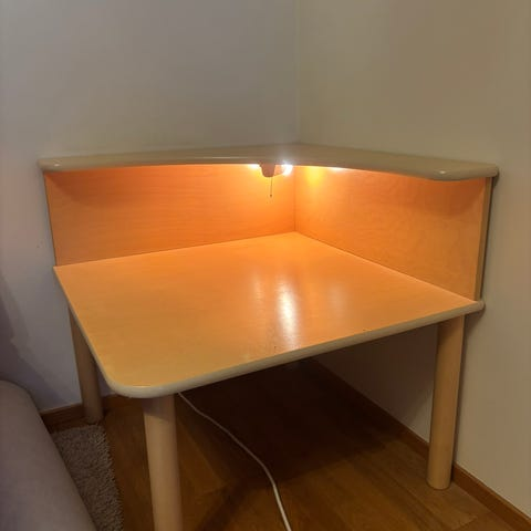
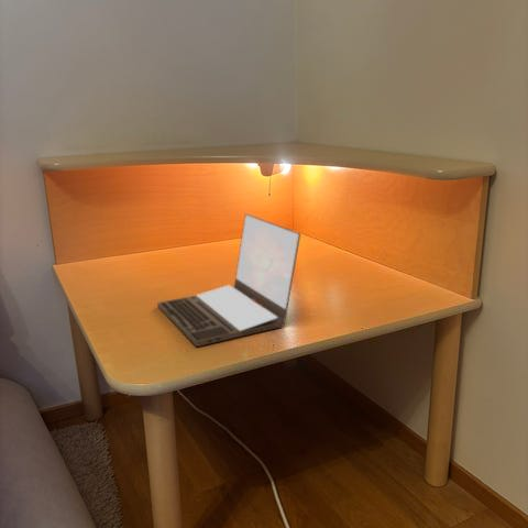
+ laptop [156,212,301,348]
